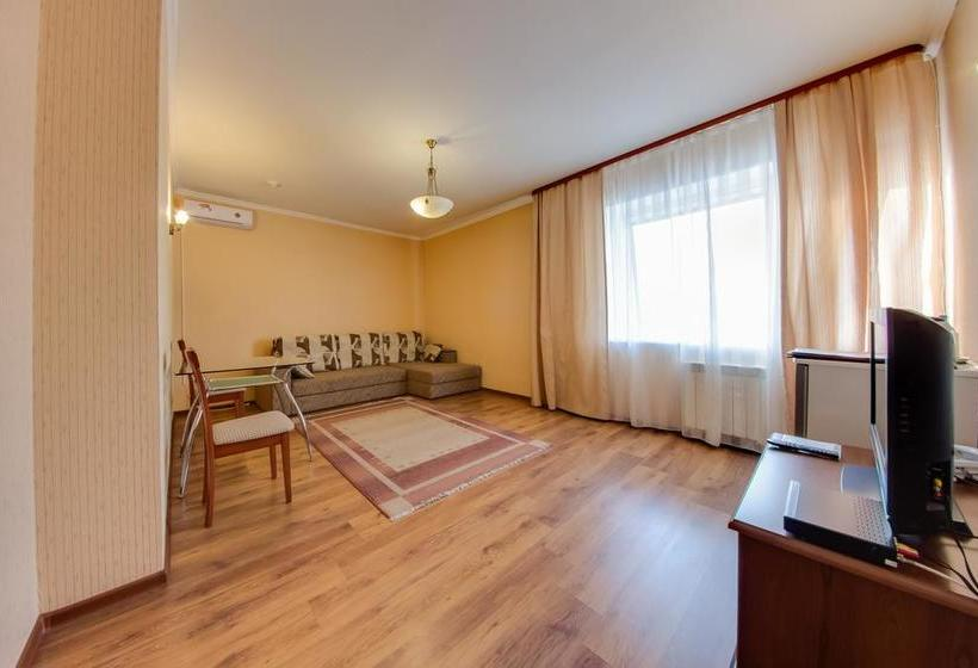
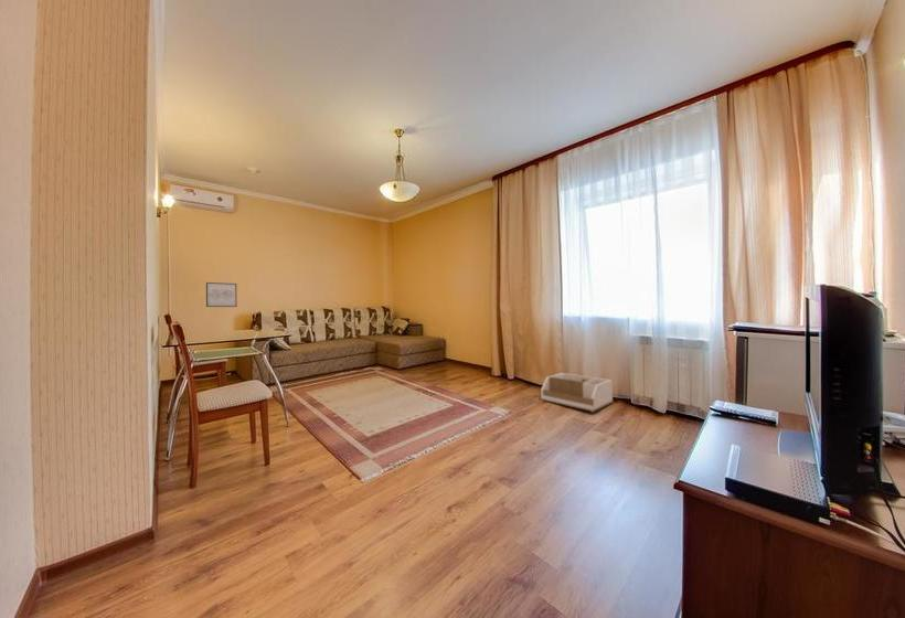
+ storage bin [540,371,614,413]
+ wall art [205,281,237,308]
